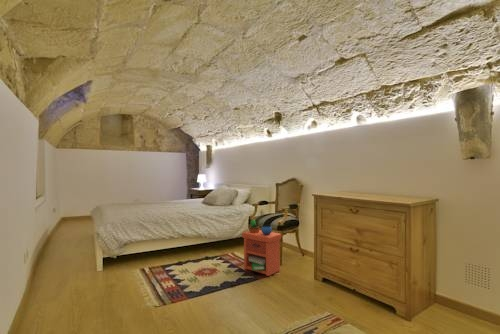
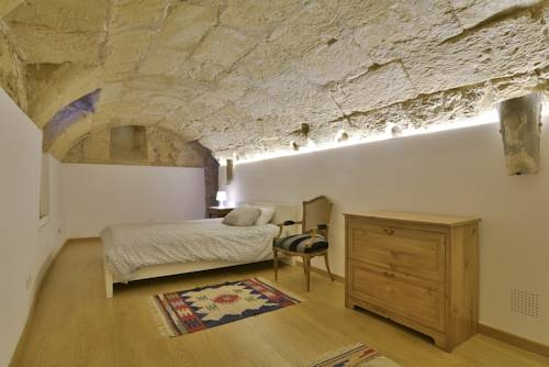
- nightstand [241,216,282,277]
